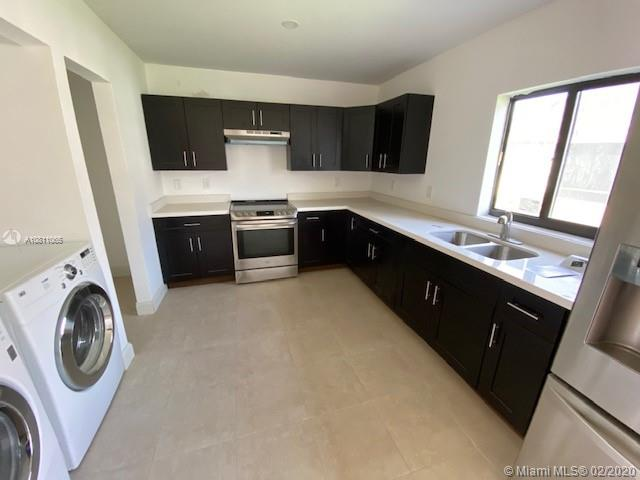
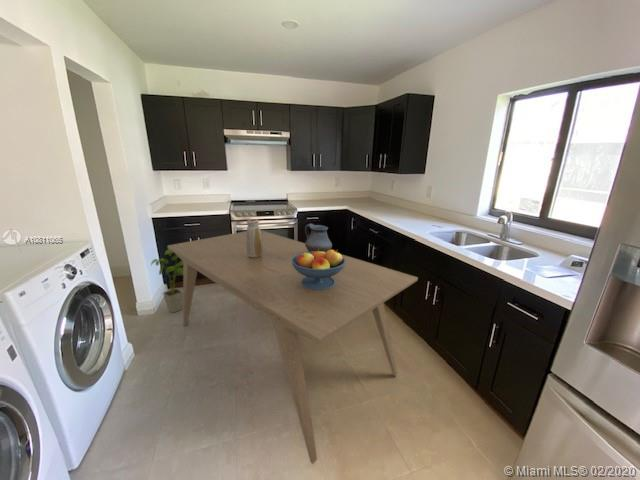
+ vase [246,218,262,257]
+ fruit bowl [291,248,346,290]
+ pitcher [304,223,333,252]
+ house plant [150,247,183,314]
+ dining table [166,229,419,465]
